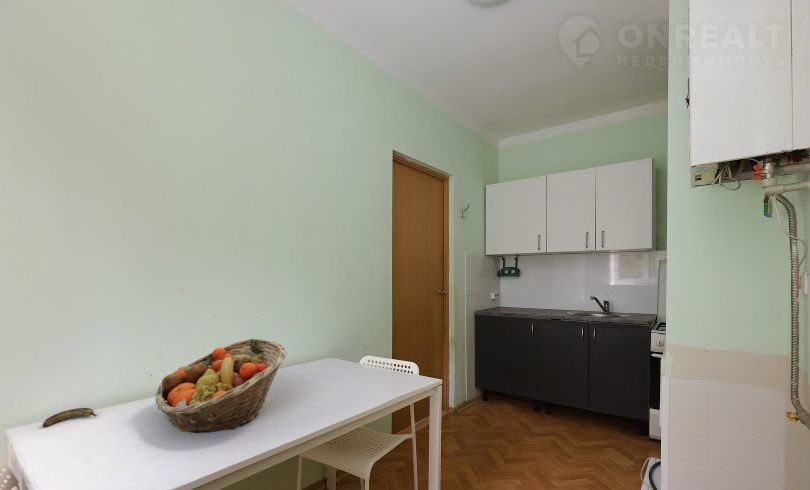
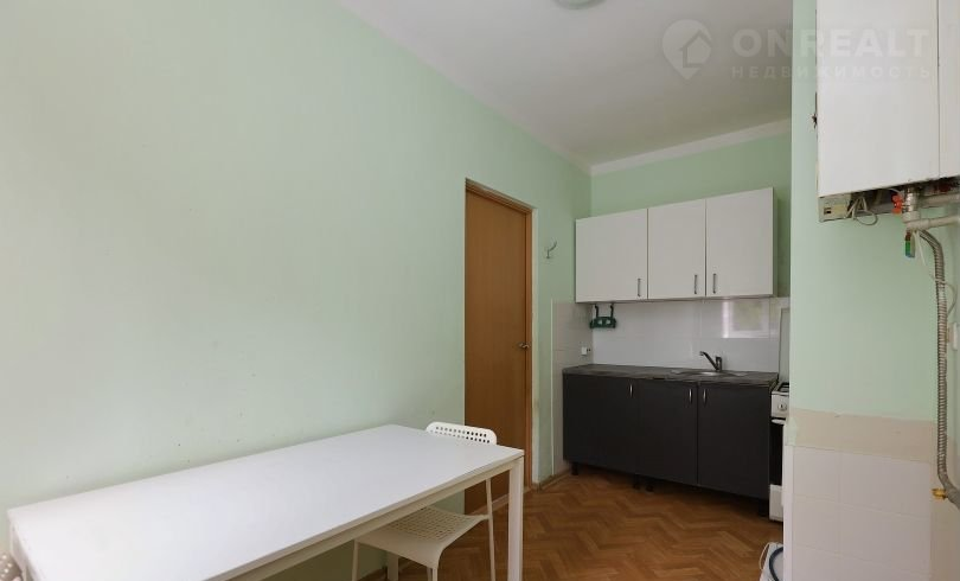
- banana [42,407,98,428]
- fruit basket [154,338,287,434]
